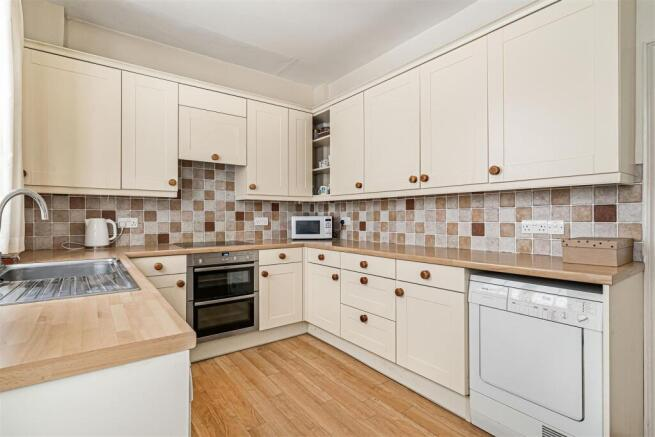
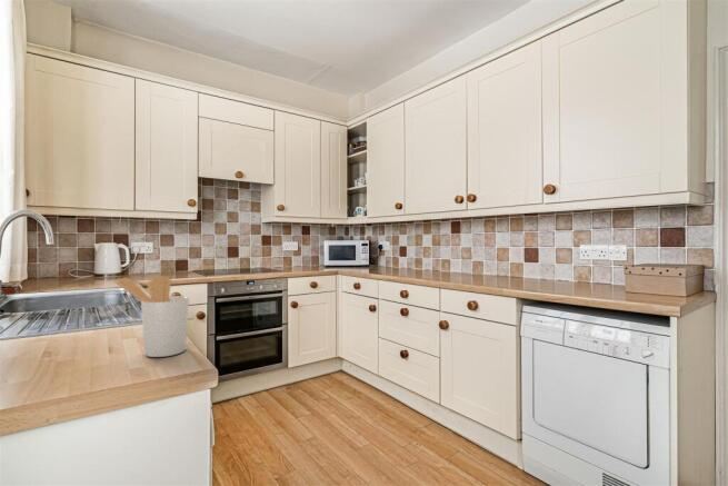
+ utensil holder [112,274,190,358]
